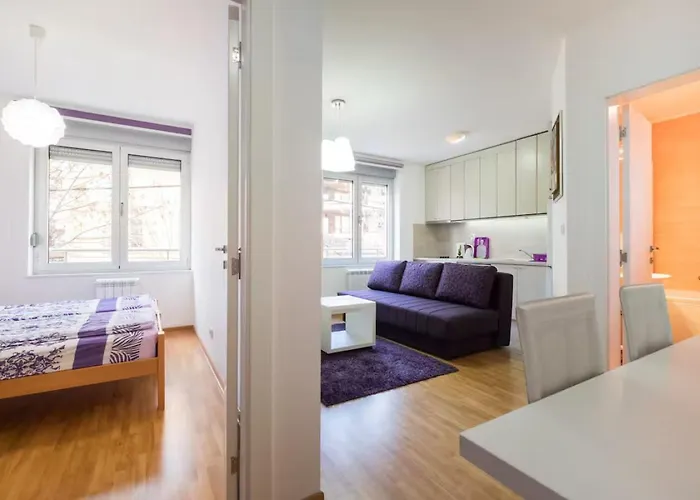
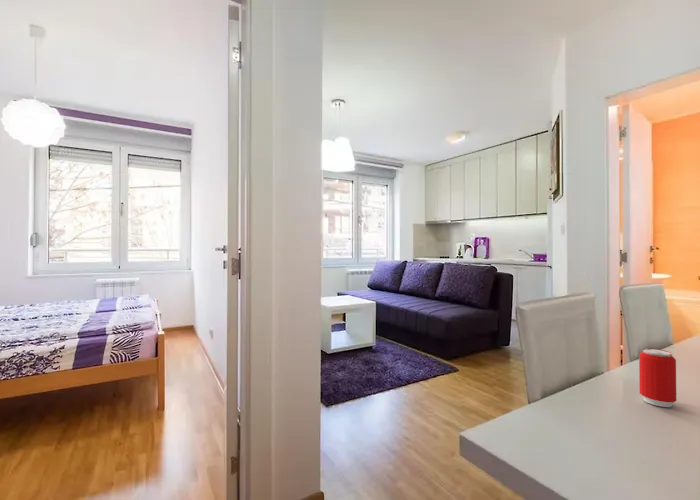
+ beverage can [638,347,677,408]
